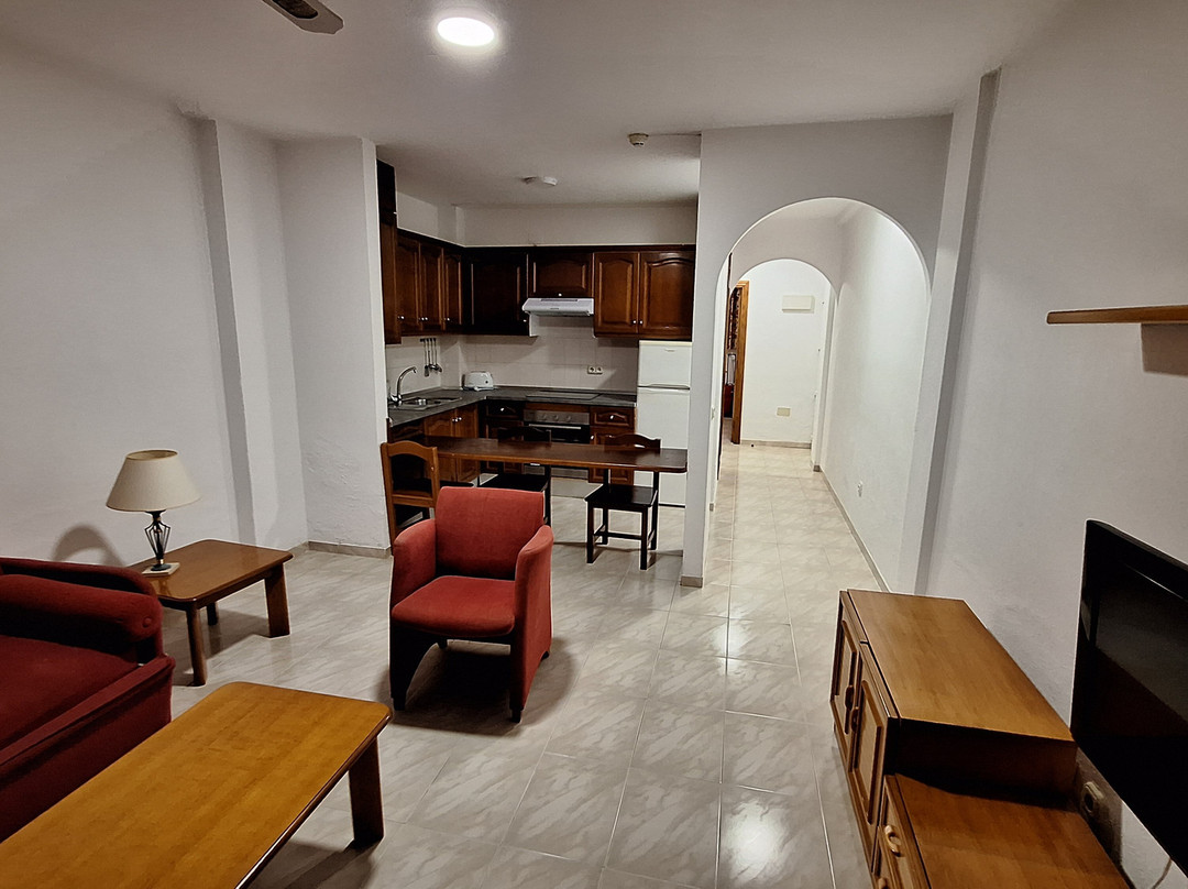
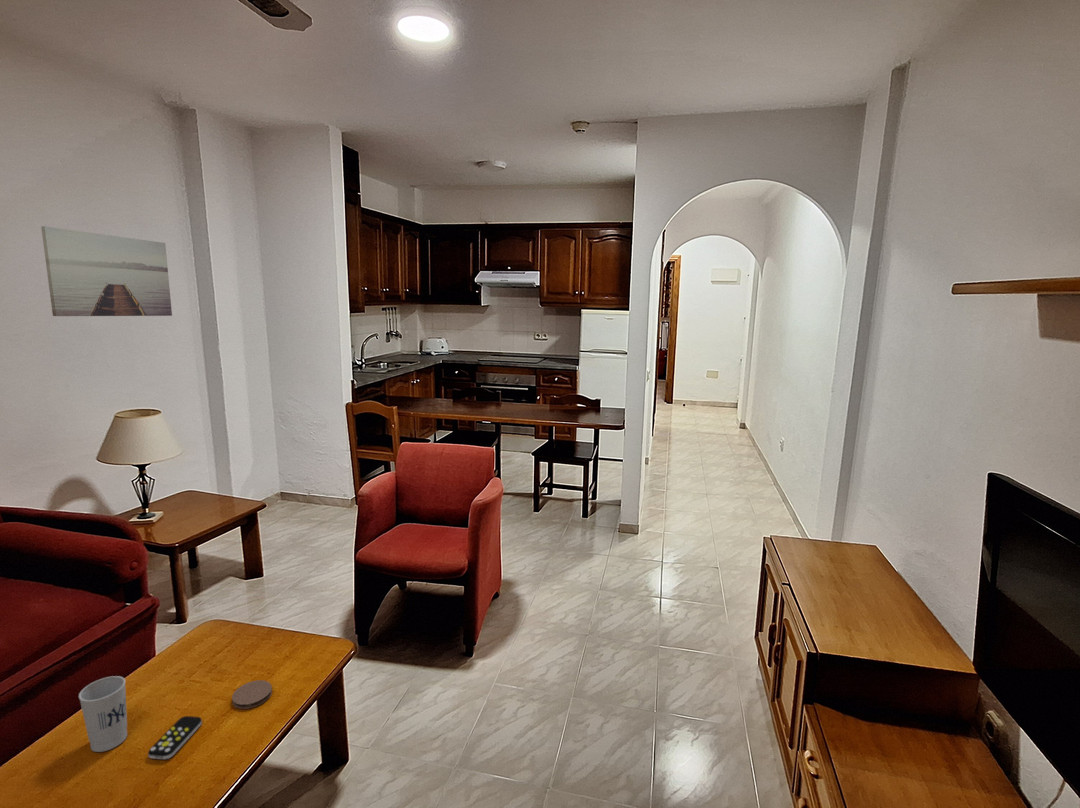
+ wall art [40,225,173,317]
+ remote control [147,715,203,760]
+ cup [78,675,128,753]
+ coaster [231,679,273,710]
